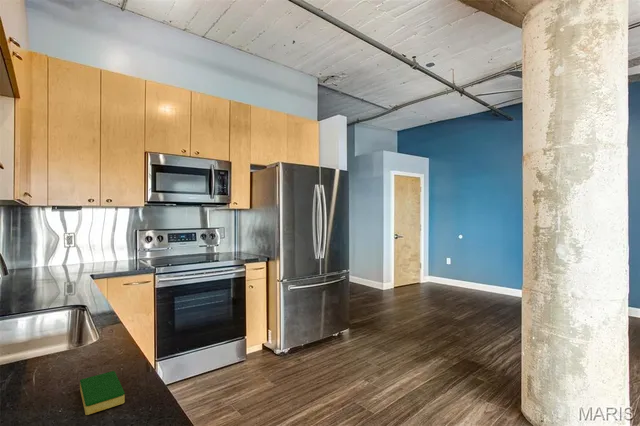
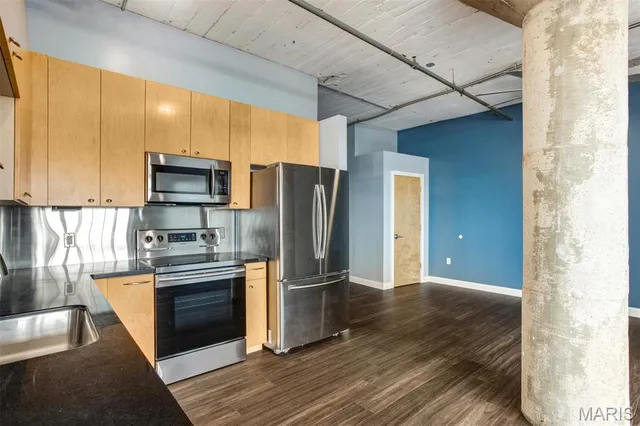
- dish sponge [79,370,126,416]
